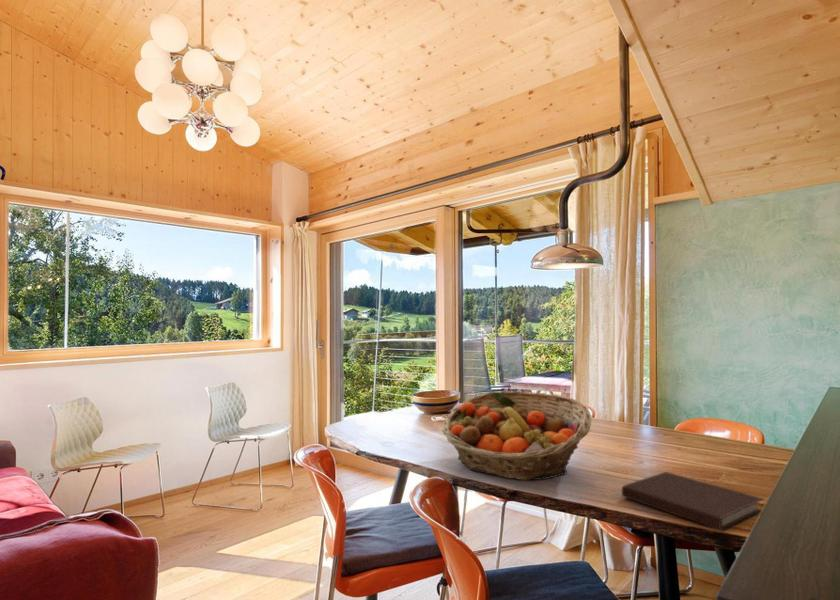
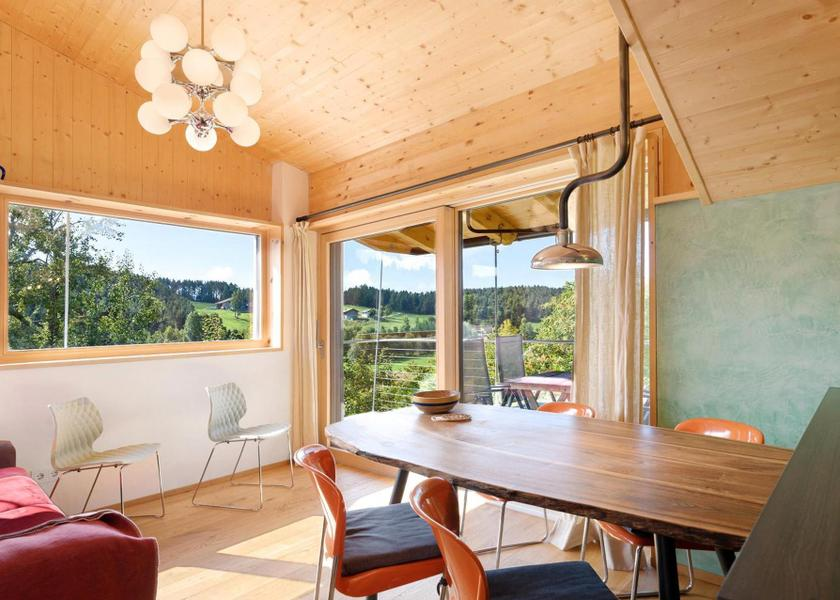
- fruit basket [441,390,592,481]
- notebook [621,471,765,532]
